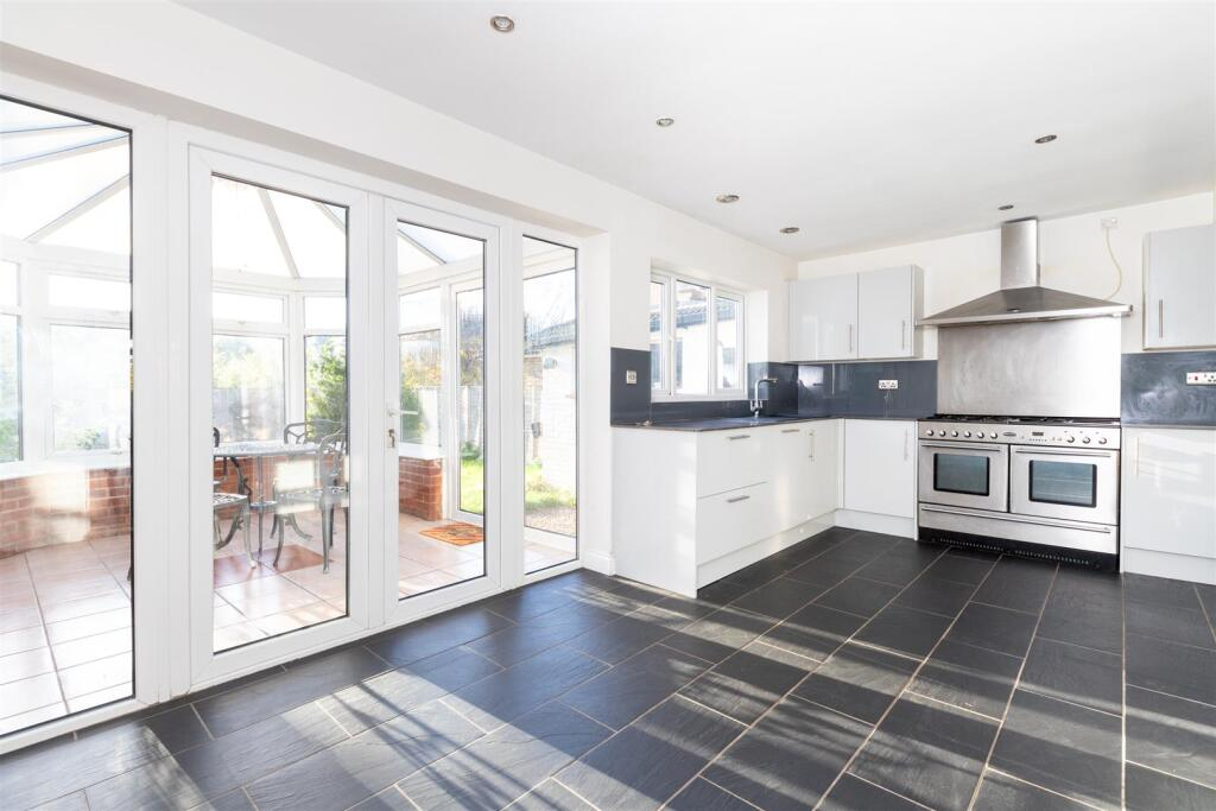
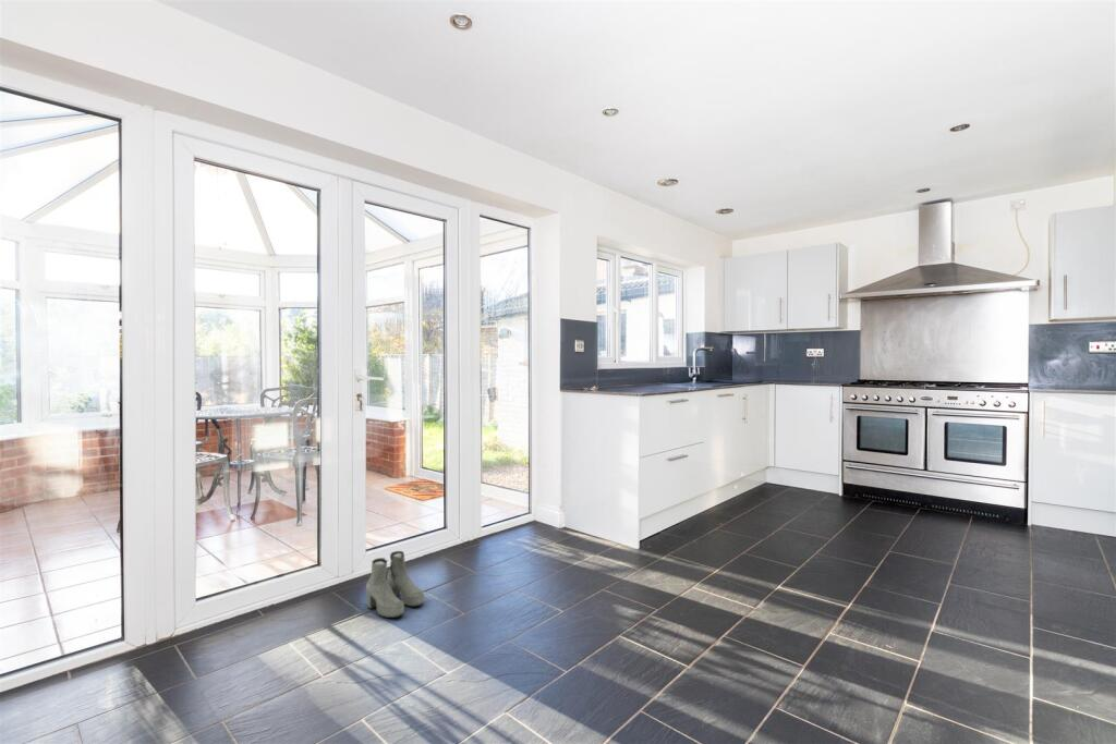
+ boots [365,550,425,619]
